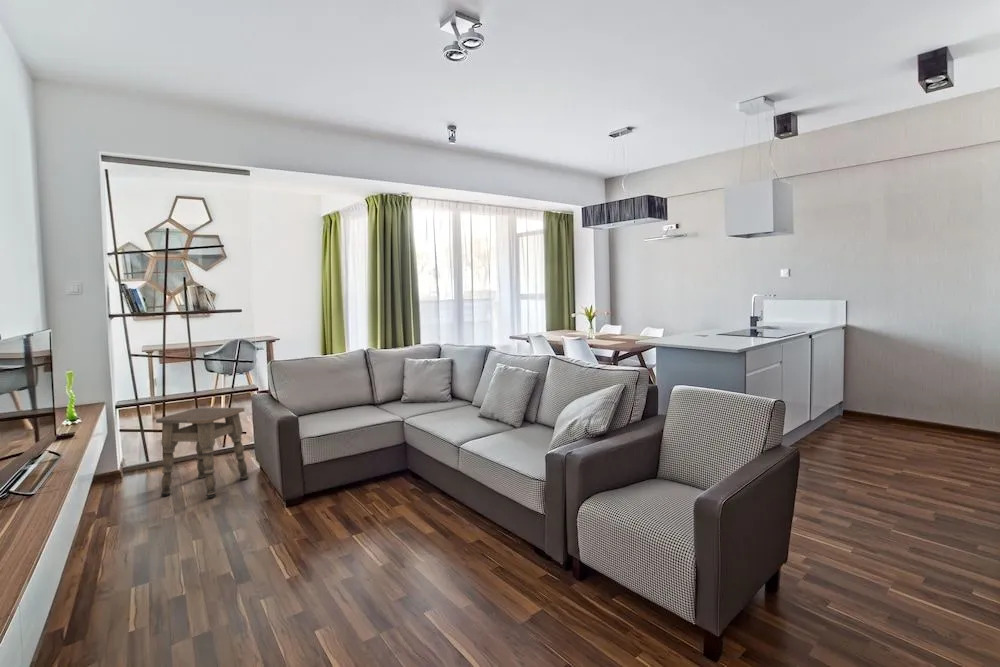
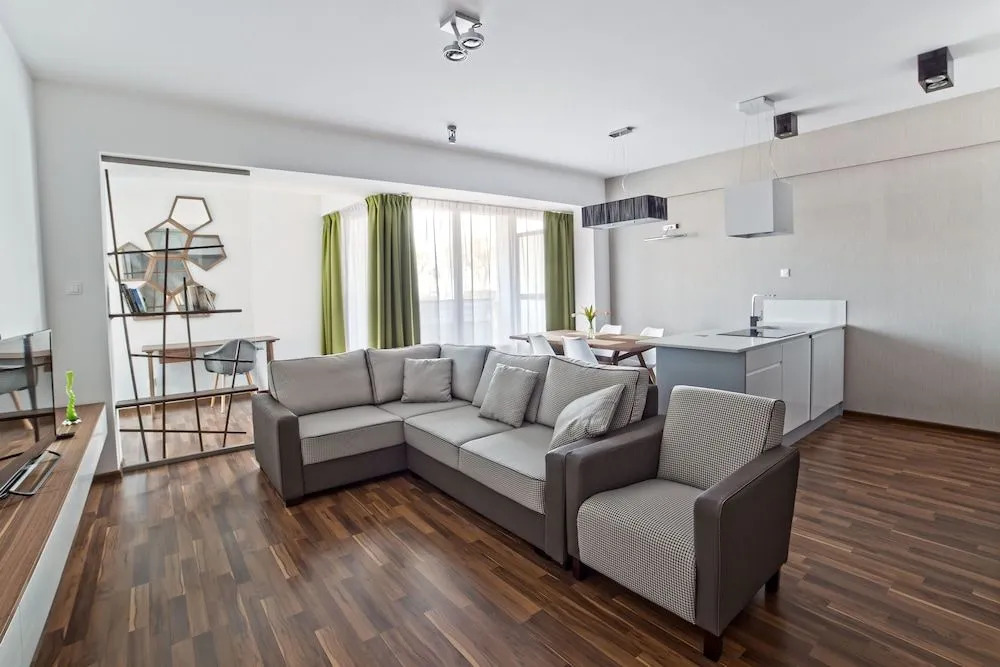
- side table [155,407,250,499]
